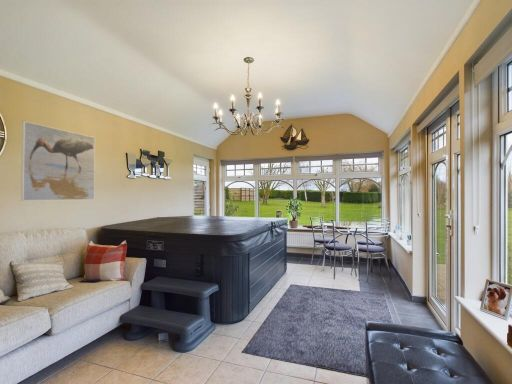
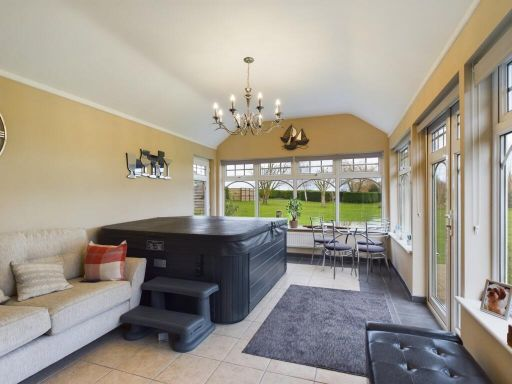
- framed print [20,120,96,202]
